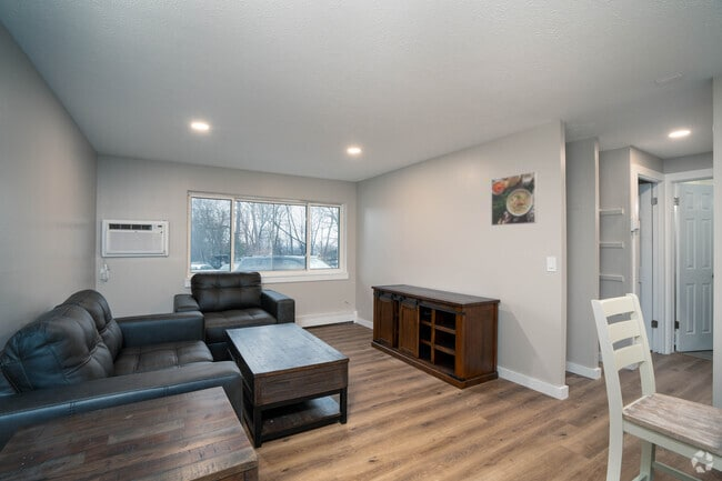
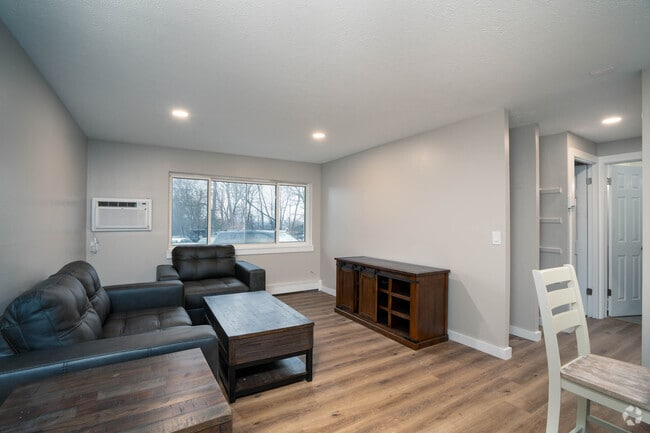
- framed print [490,170,539,227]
